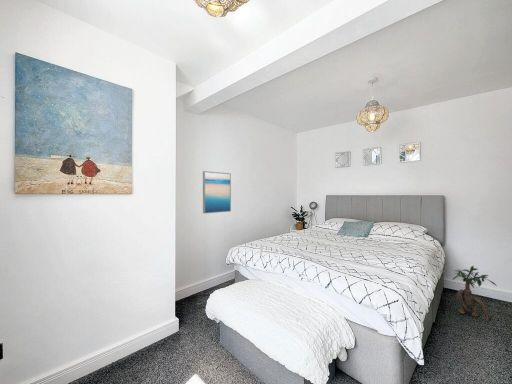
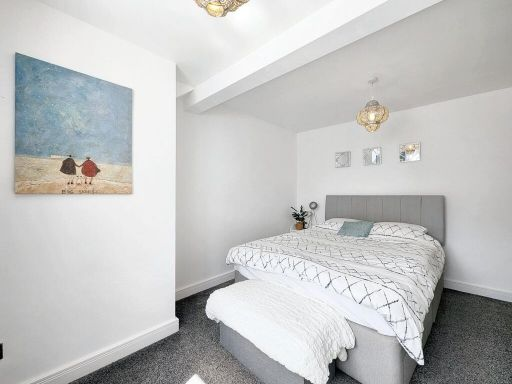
- decorative plant [452,265,498,322]
- wall art [202,170,232,215]
